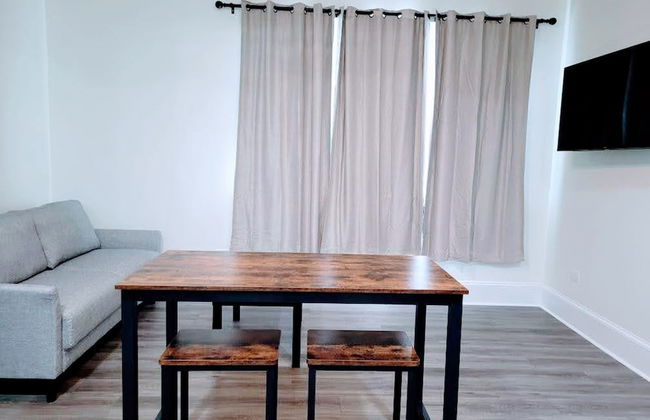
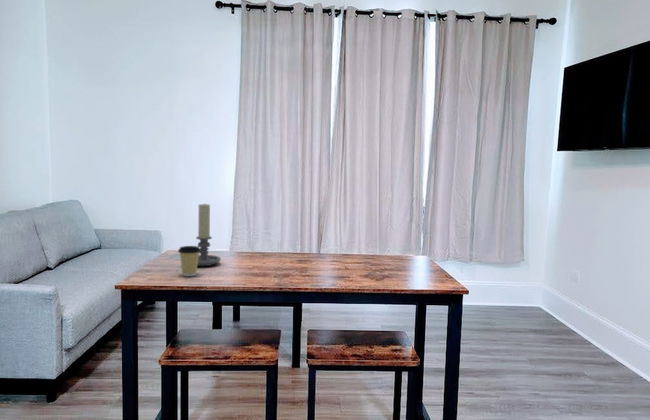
+ coffee cup [177,245,201,277]
+ candle holder [195,202,222,267]
